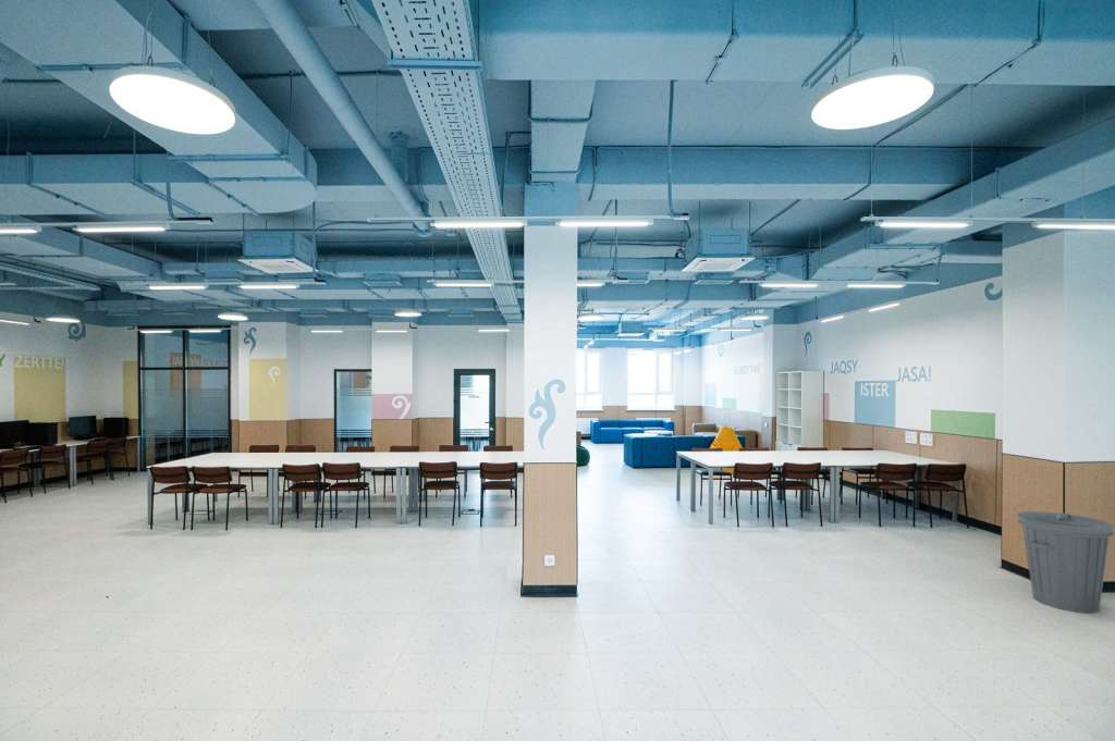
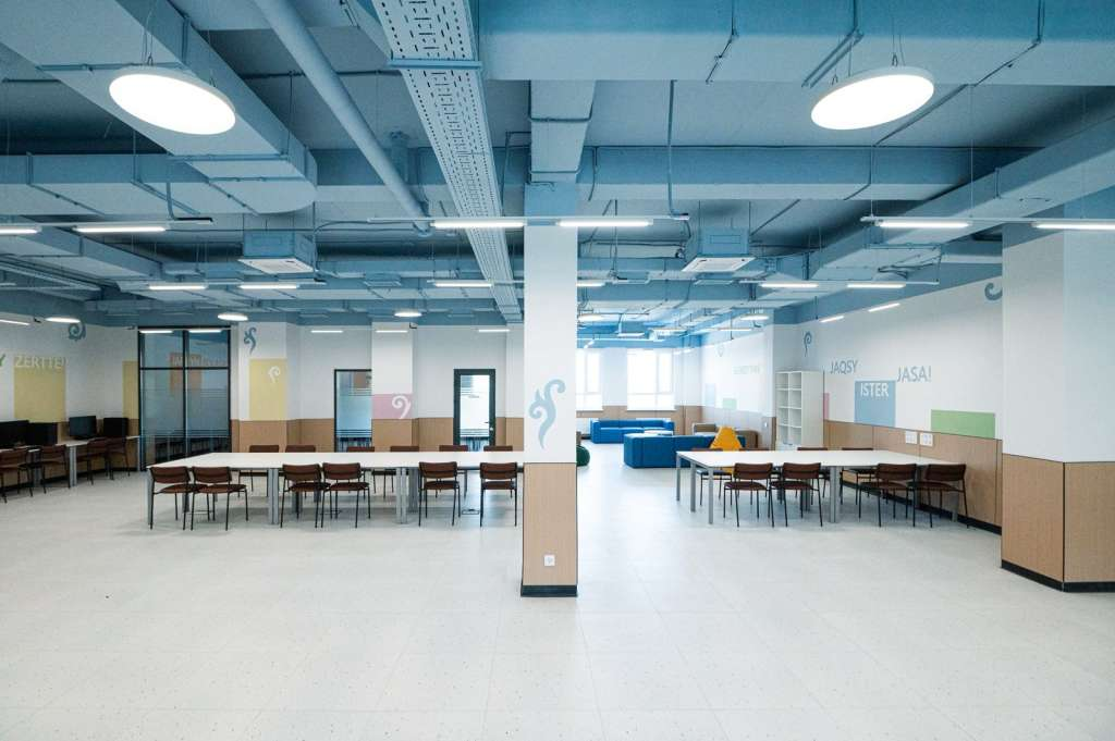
- trash can [1016,510,1115,614]
